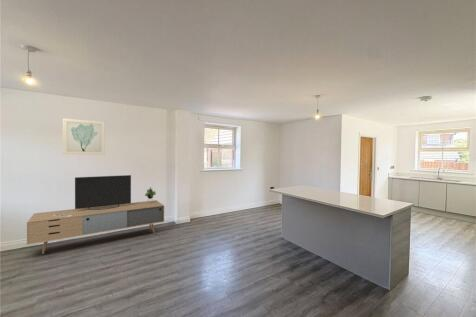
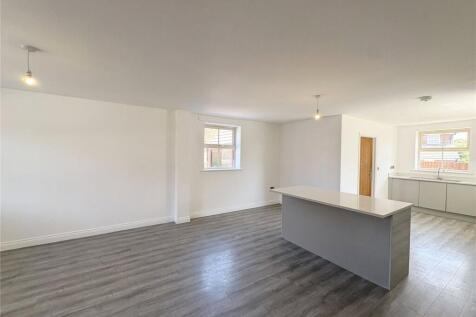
- media console [26,174,165,255]
- wall art [62,117,105,156]
